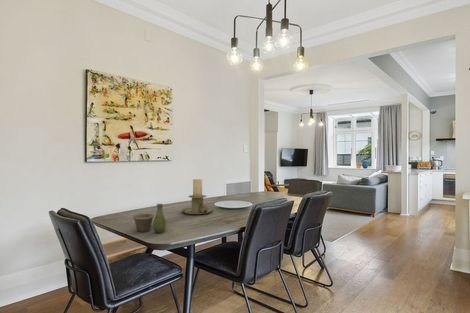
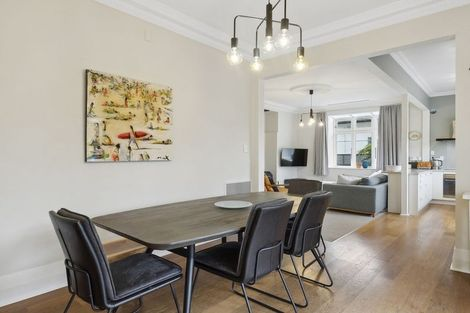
- candle holder [181,178,214,215]
- vase [132,203,167,234]
